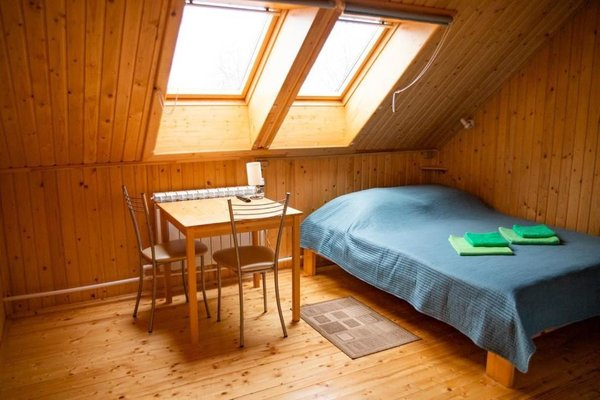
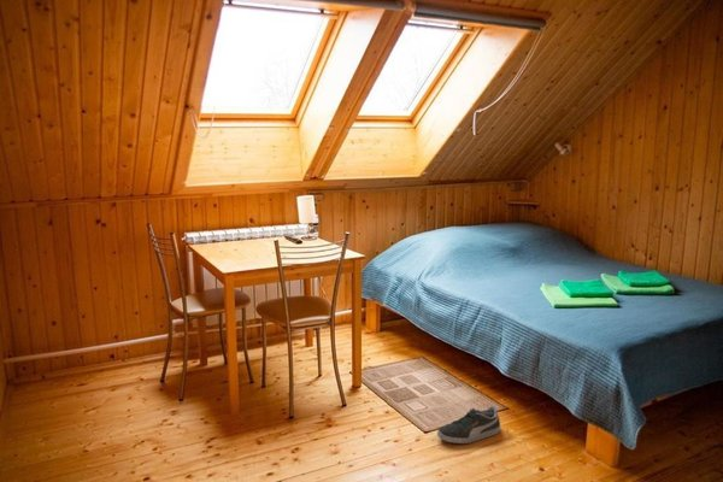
+ shoe [436,405,501,445]
